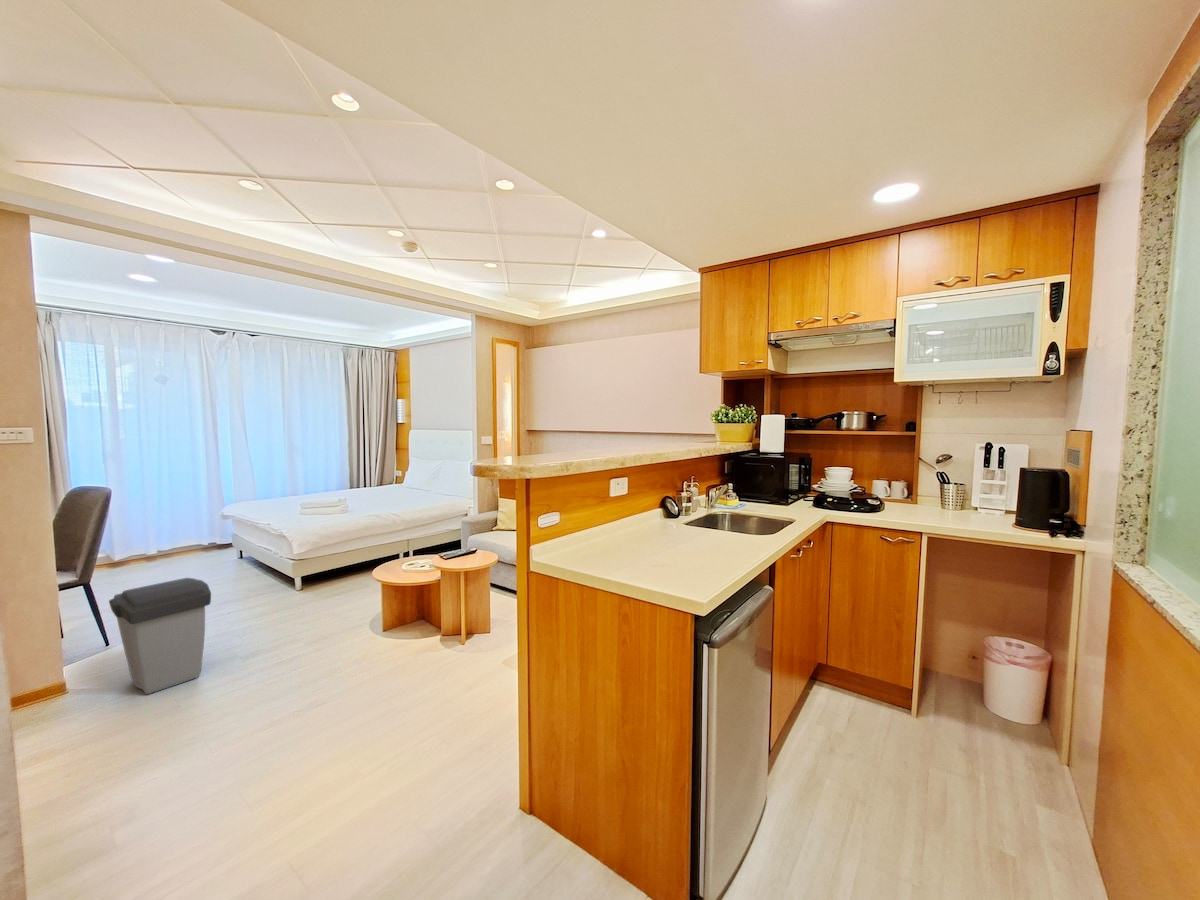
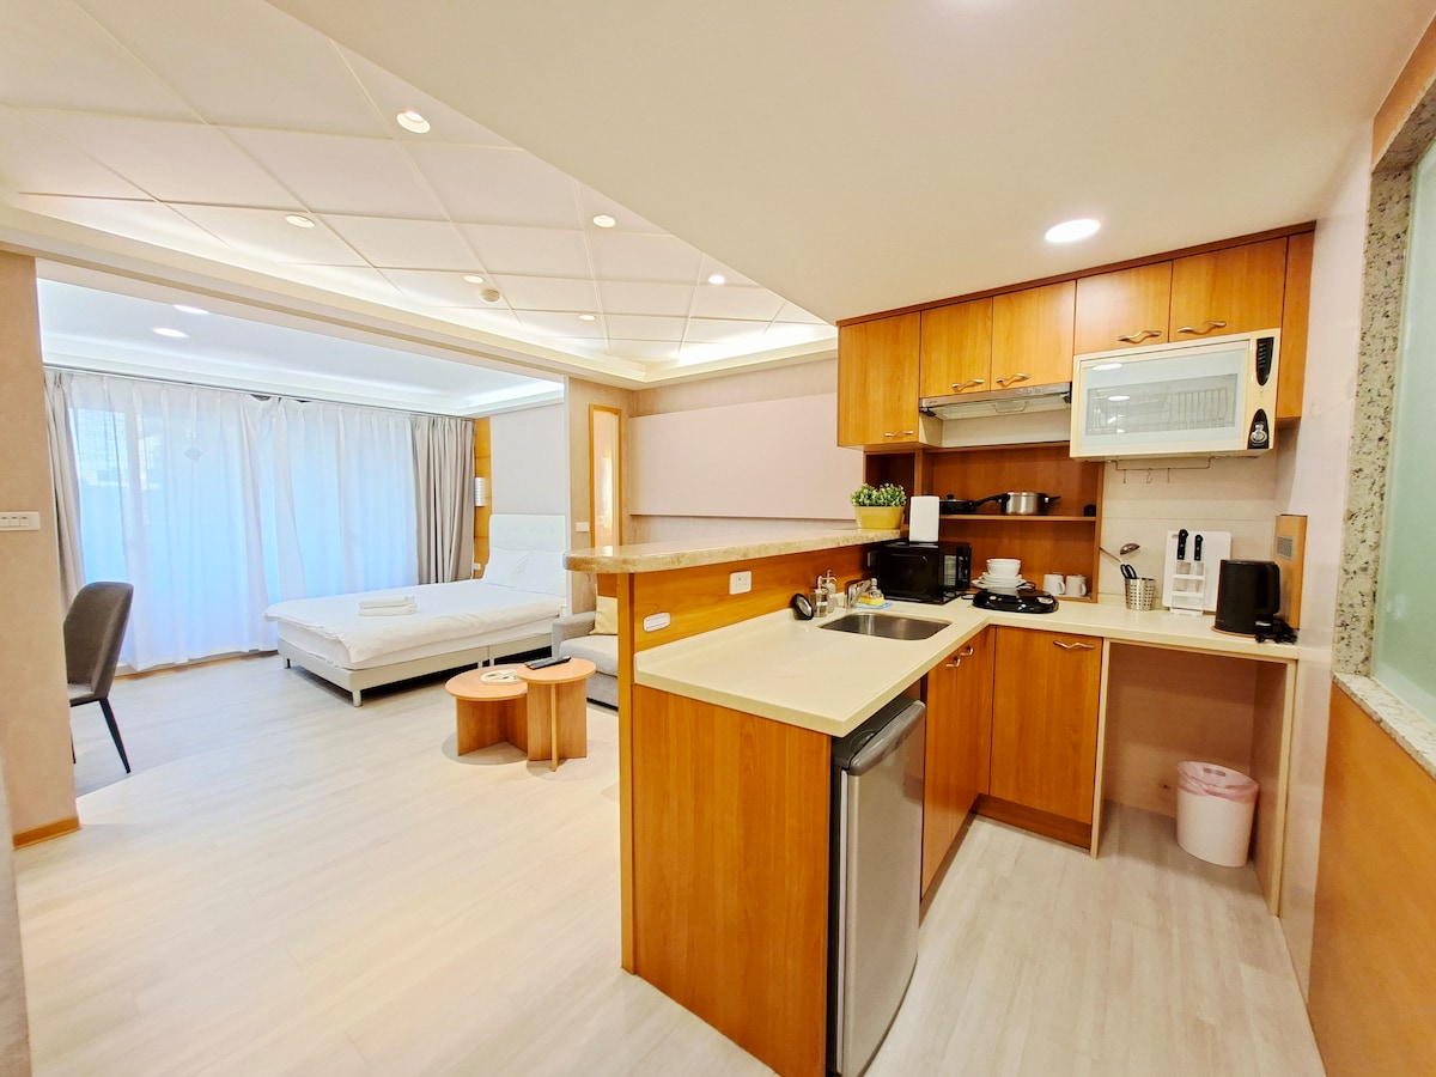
- trash can [108,577,212,695]
